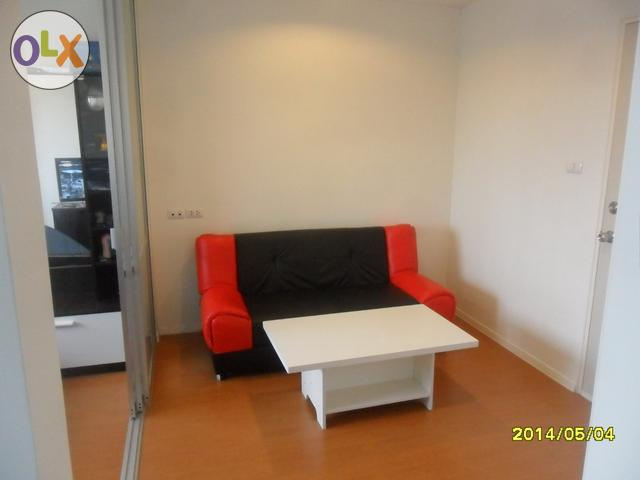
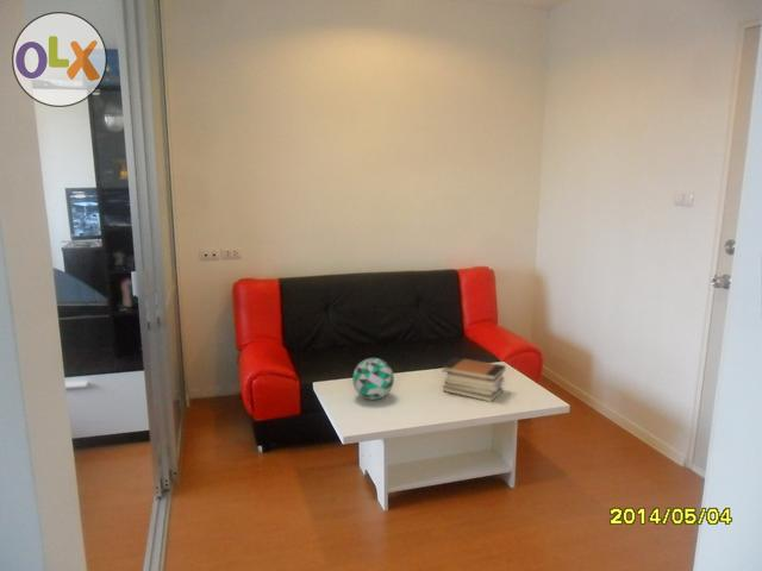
+ book stack [441,356,507,403]
+ decorative ball [351,357,395,401]
